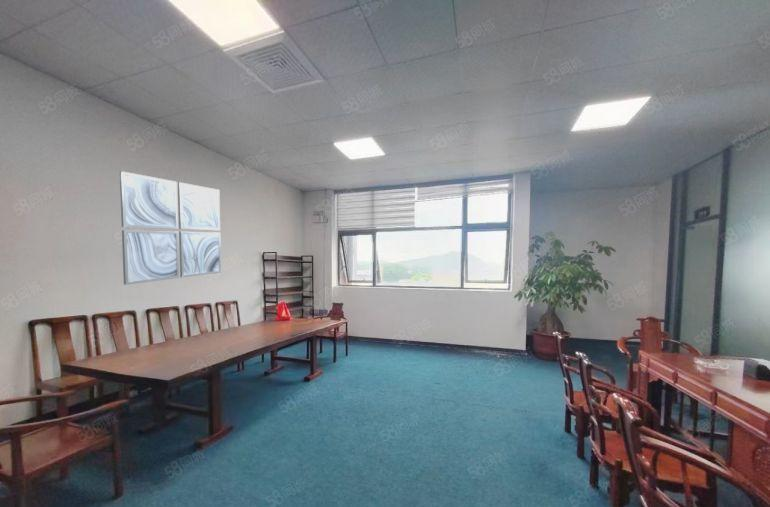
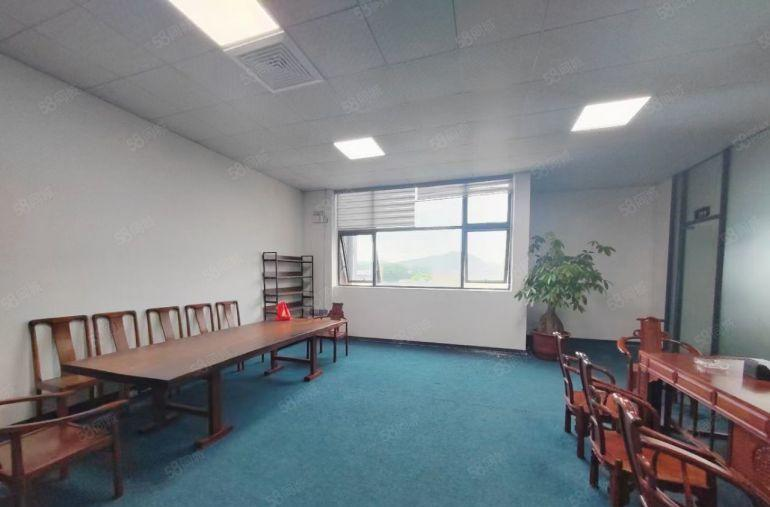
- wall art [119,170,222,286]
